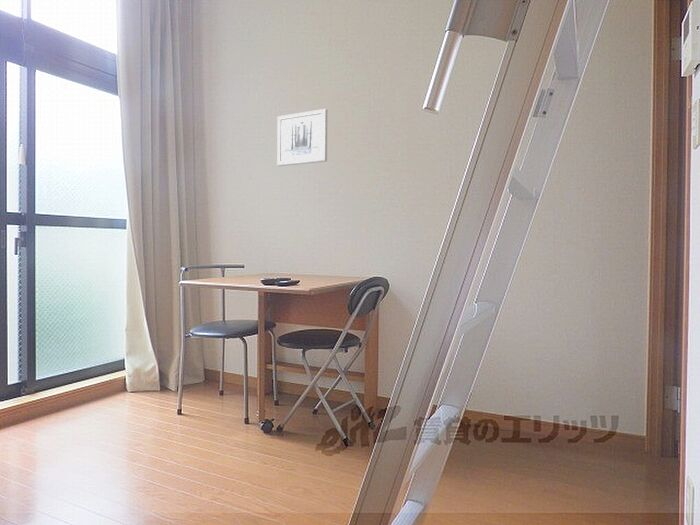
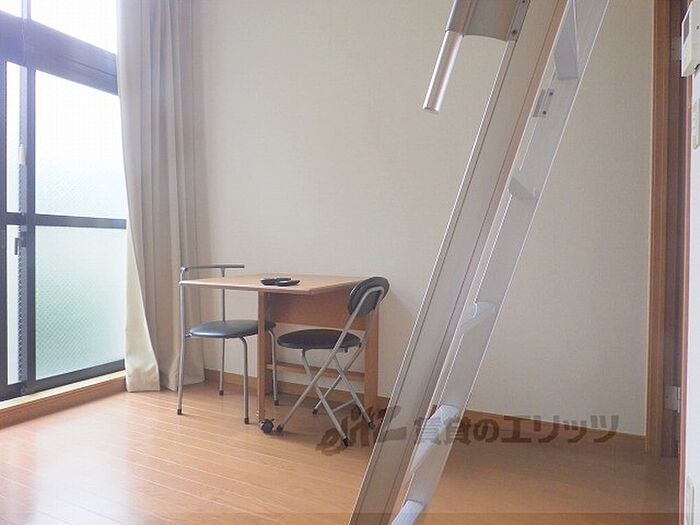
- wall art [276,108,328,167]
